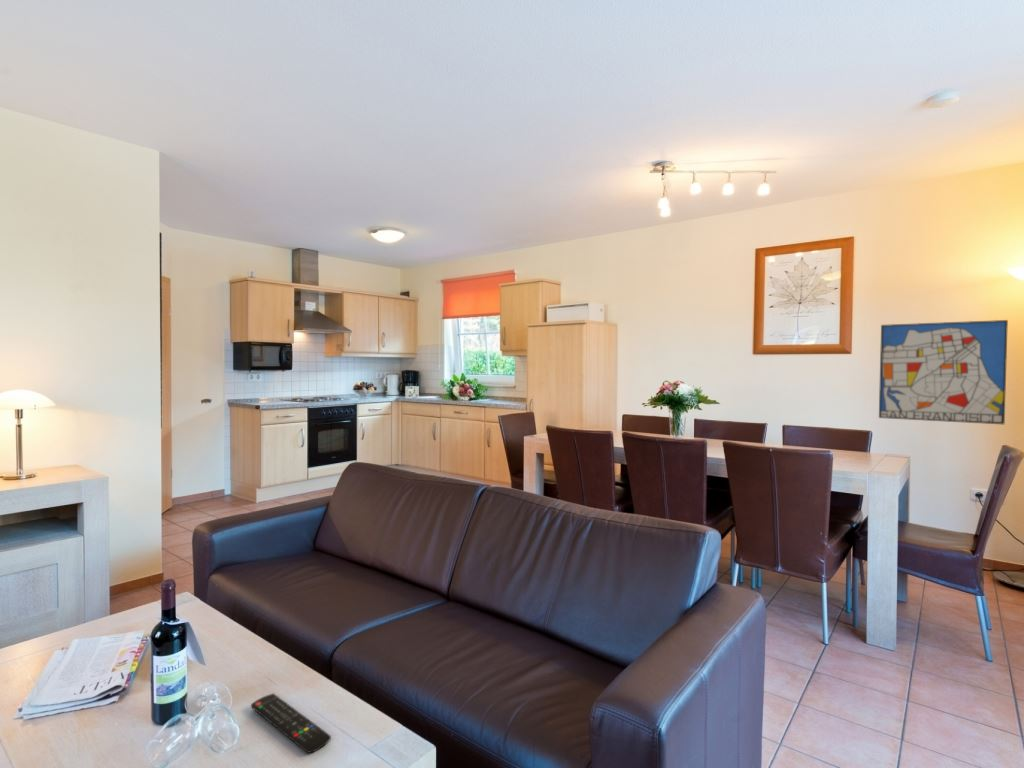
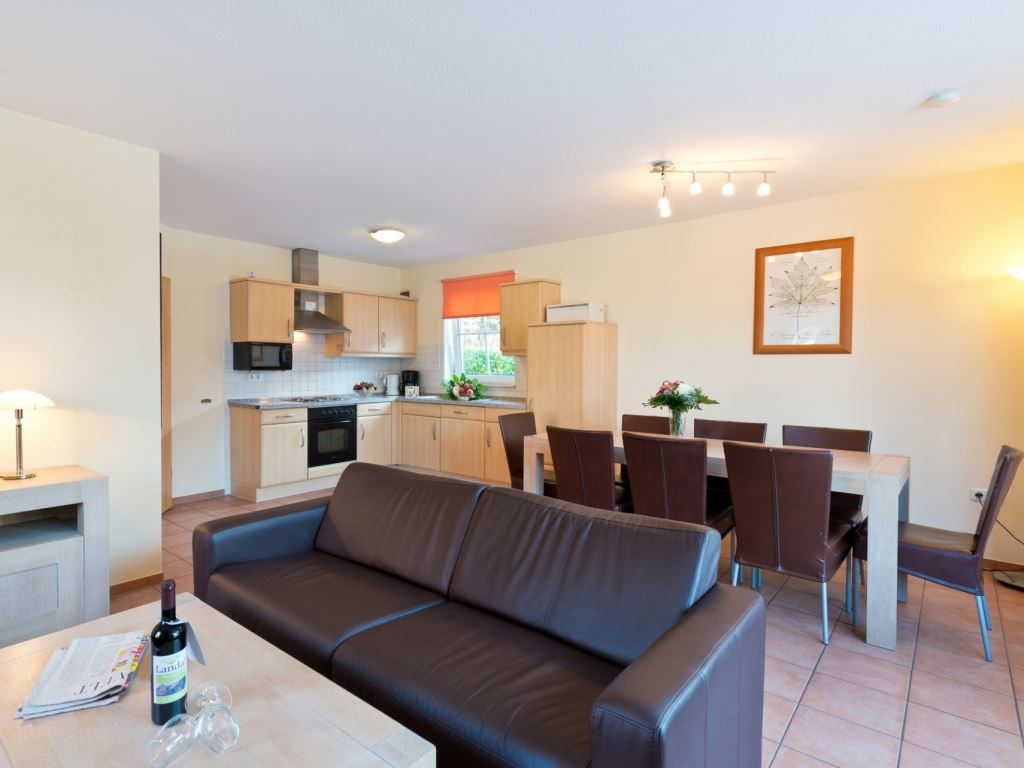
- wall art [878,319,1009,425]
- remote control [250,692,332,754]
